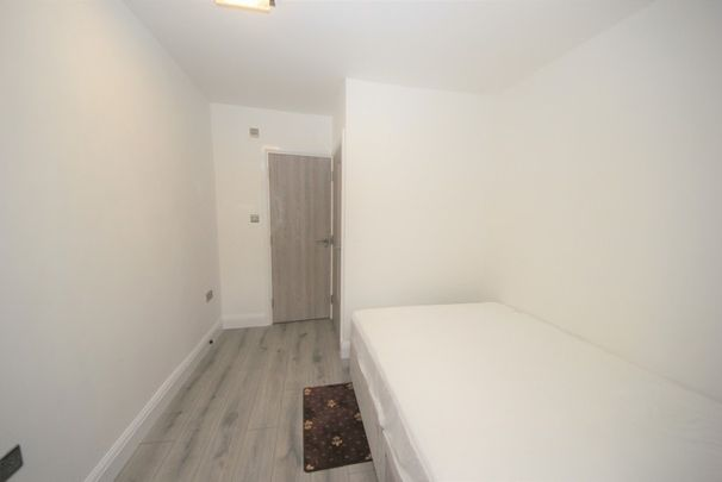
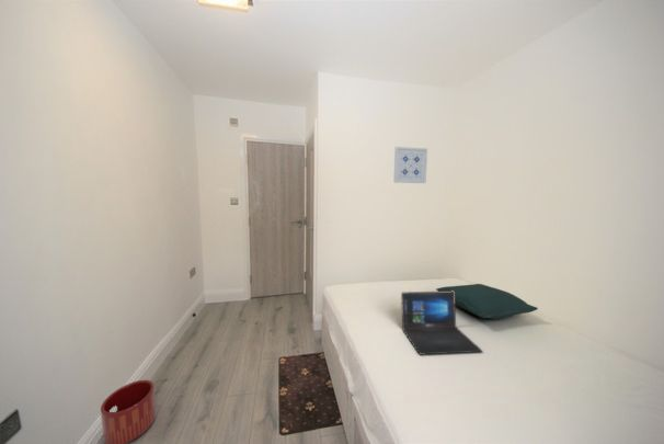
+ pillow [435,283,539,320]
+ wall art [393,146,428,184]
+ planter [100,379,158,444]
+ laptop [400,291,483,356]
